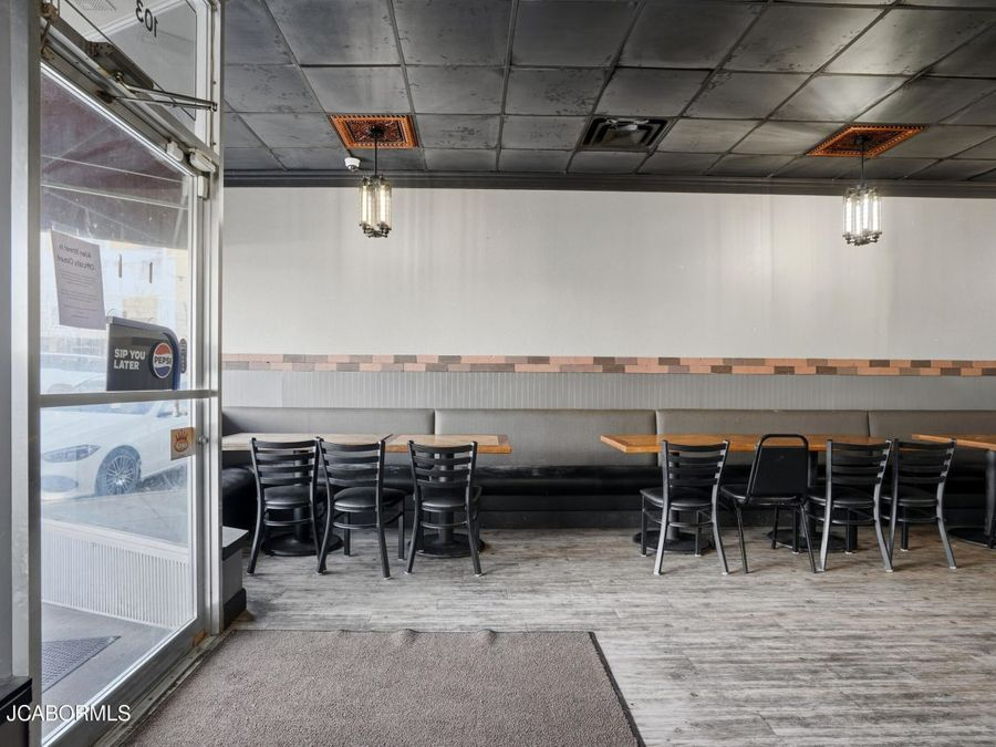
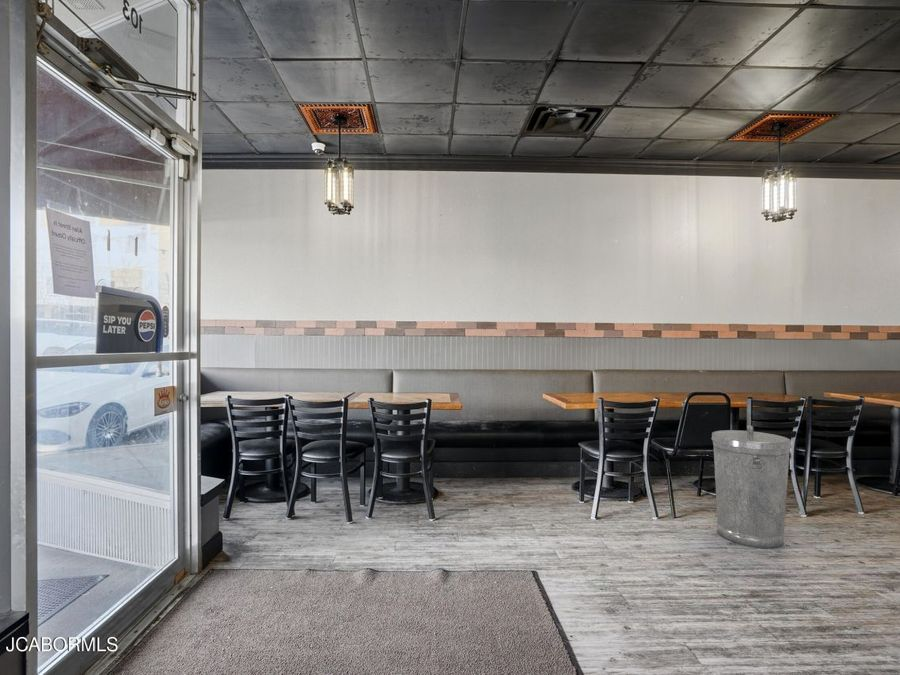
+ trash can [710,424,793,549]
